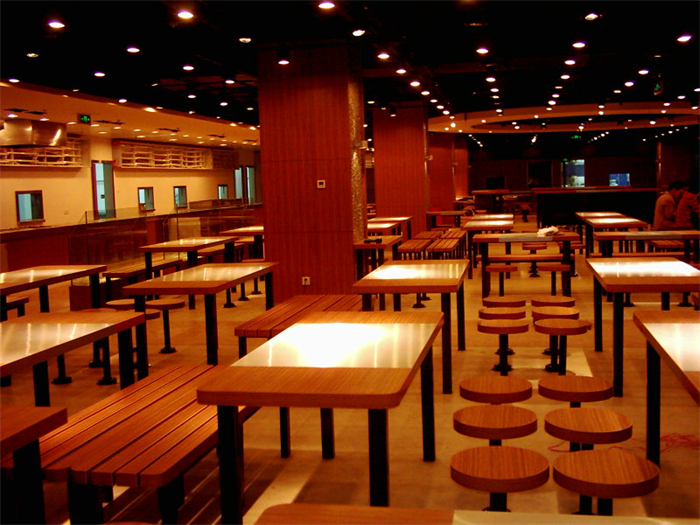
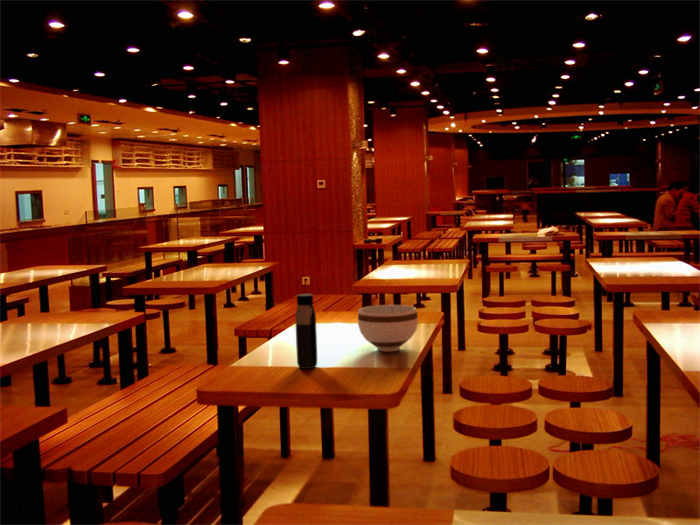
+ water bottle [294,293,318,370]
+ bowl [357,304,419,352]
